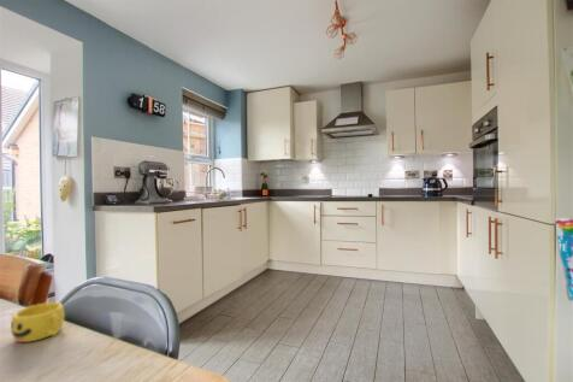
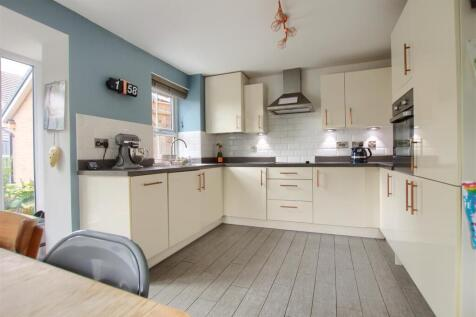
- cup [10,301,66,343]
